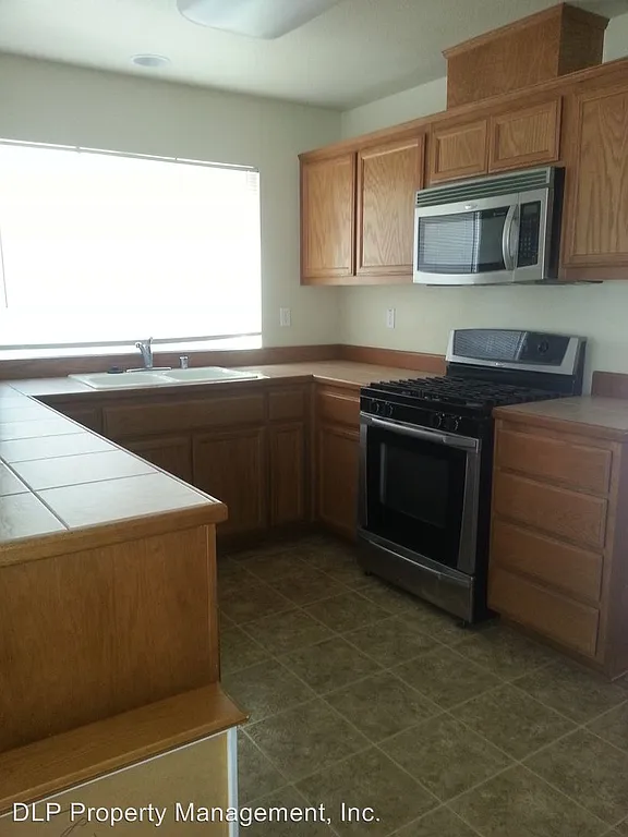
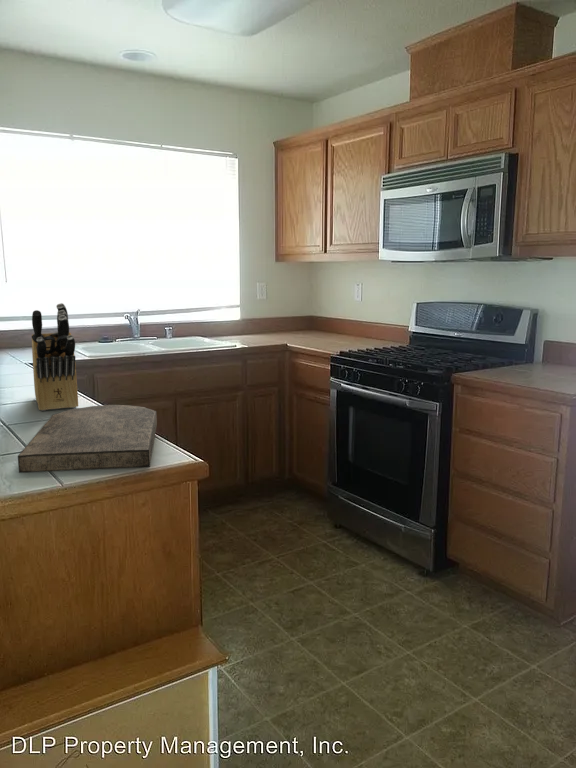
+ cutting board [17,404,158,474]
+ knife block [31,302,79,412]
